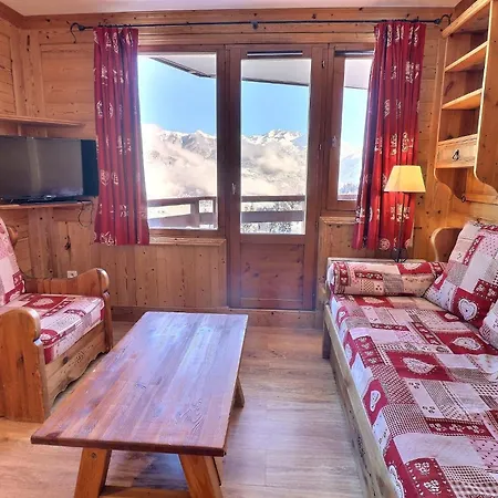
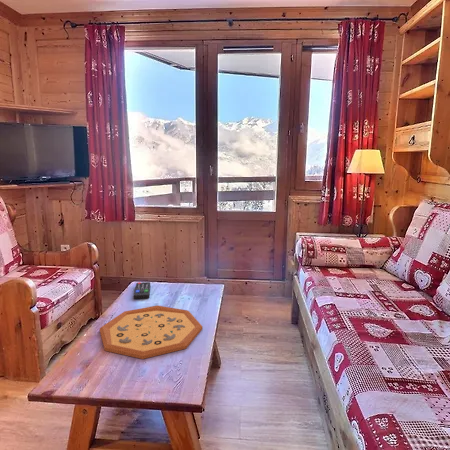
+ decorative tray [99,305,203,360]
+ remote control [133,281,151,300]
